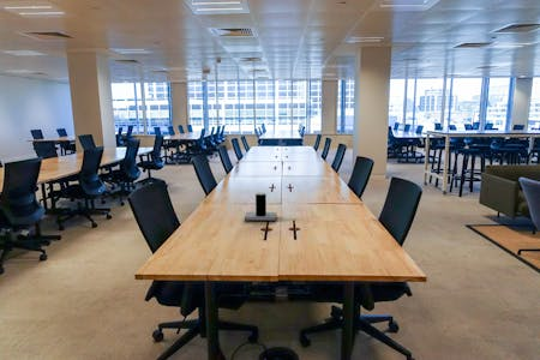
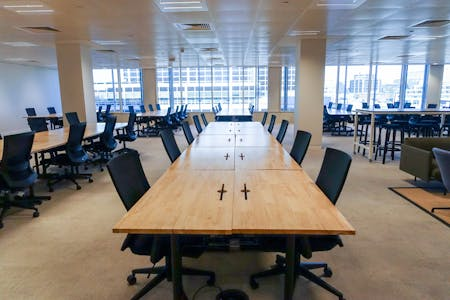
- speaker [244,192,277,222]
